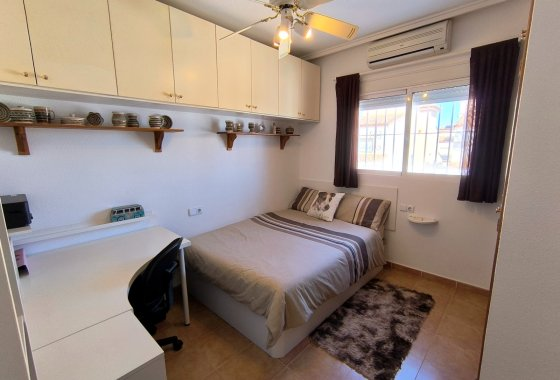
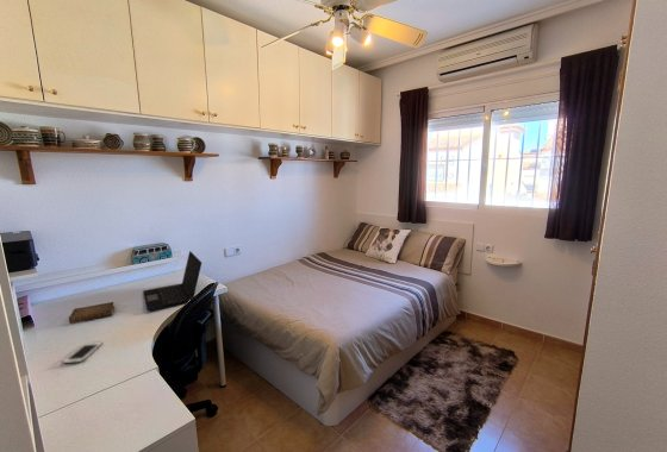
+ cell phone [61,340,104,365]
+ book [68,301,116,325]
+ laptop [142,250,202,312]
